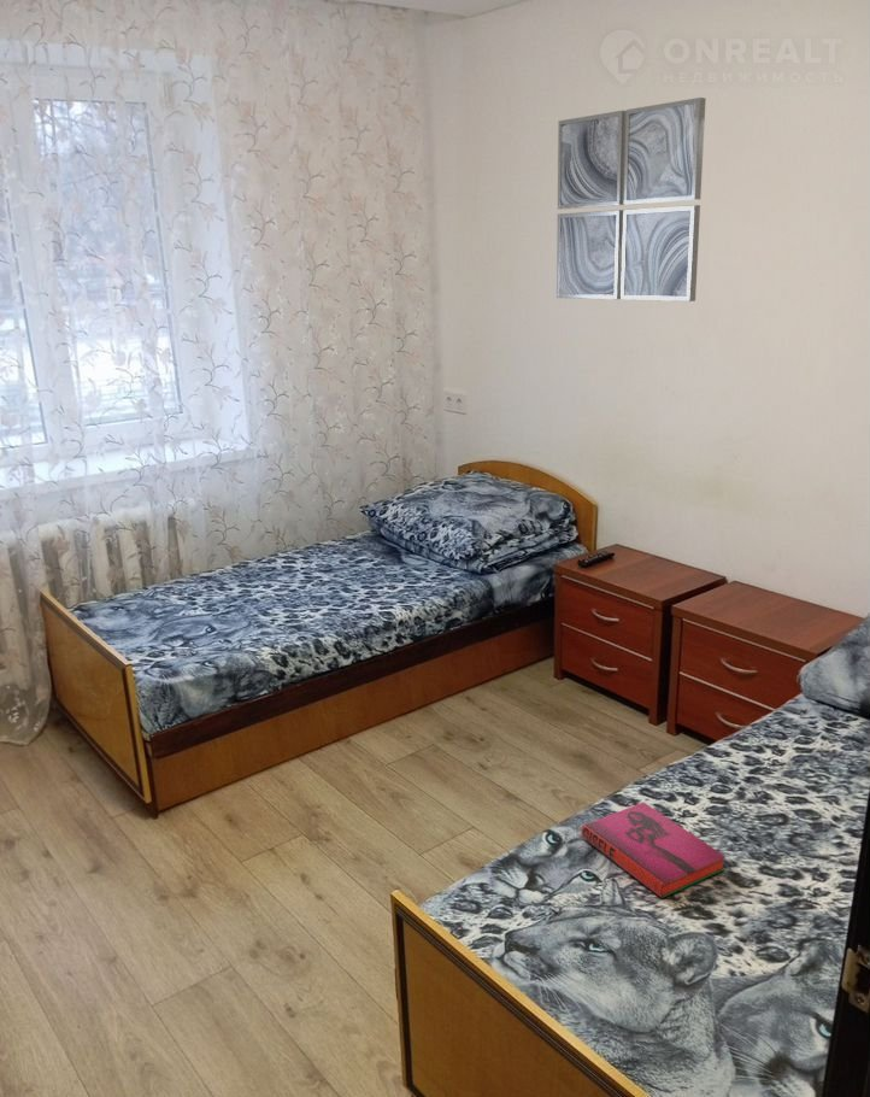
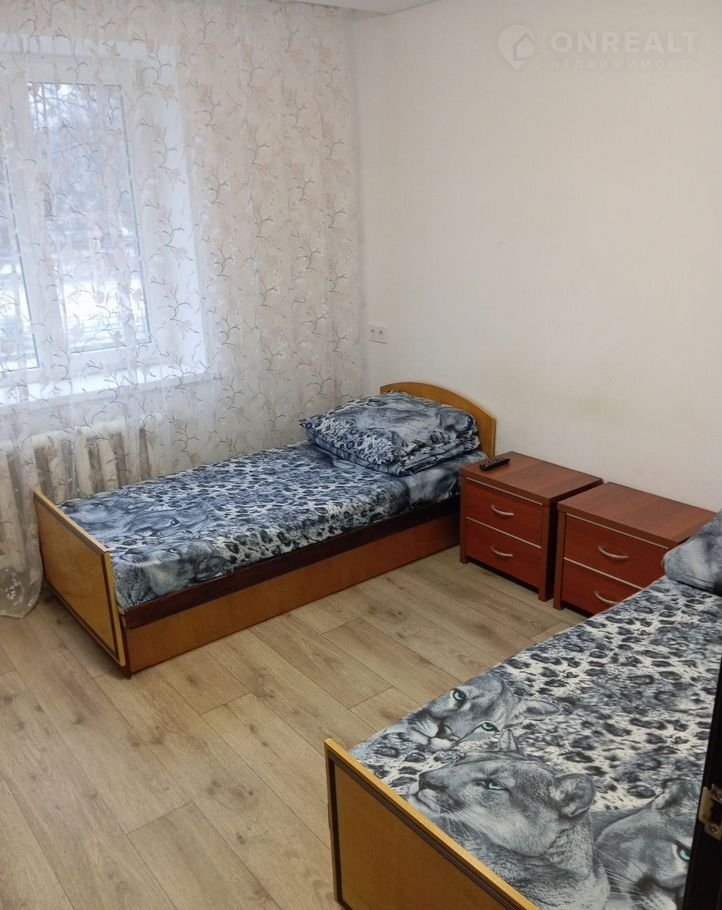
- wall art [555,96,707,303]
- hardback book [581,802,727,899]
